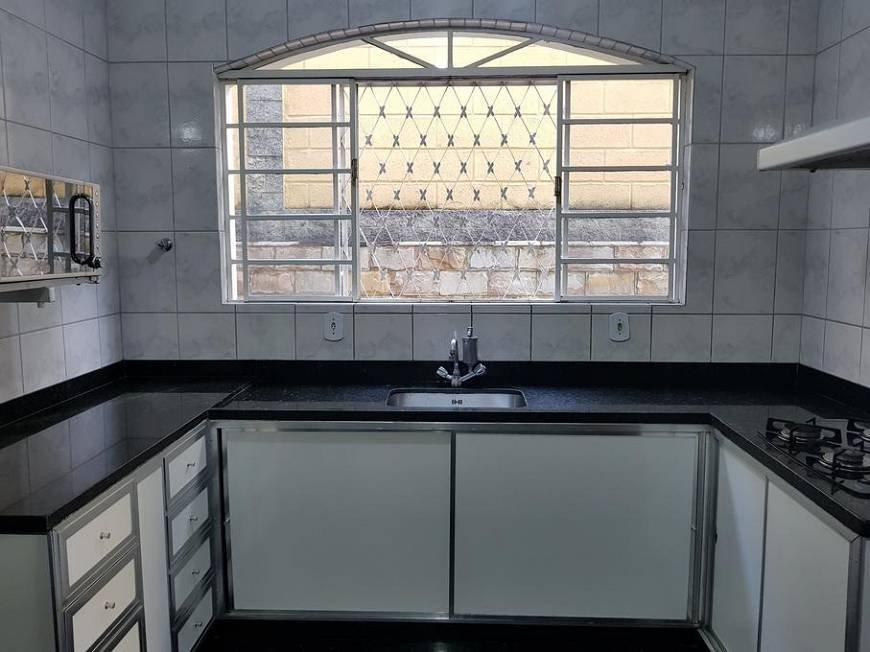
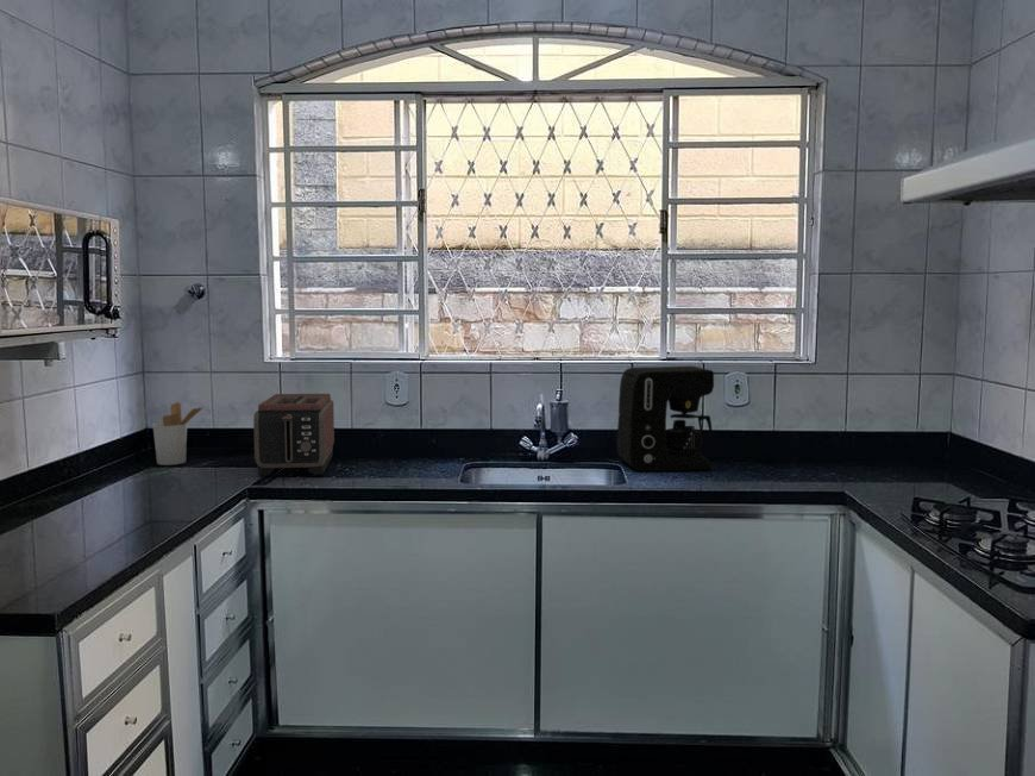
+ coffee maker [616,365,715,471]
+ utensil holder [152,401,205,467]
+ toaster [252,393,335,477]
